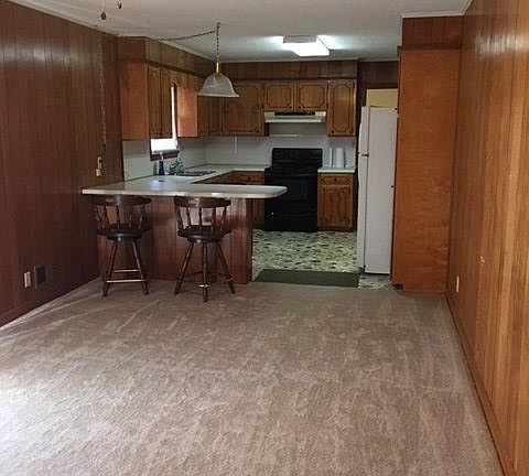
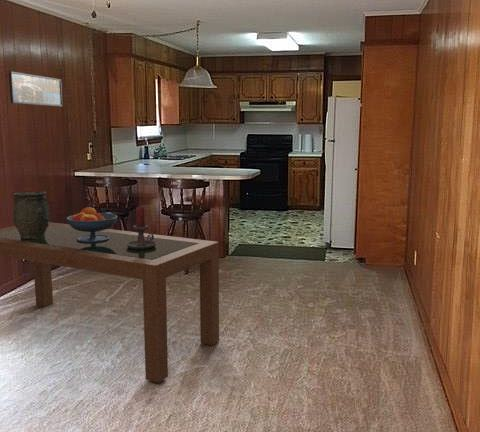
+ dining table [0,221,220,384]
+ fruit bowl [65,206,118,242]
+ vase [12,190,51,239]
+ candle holder [126,206,156,249]
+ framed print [8,70,63,108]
